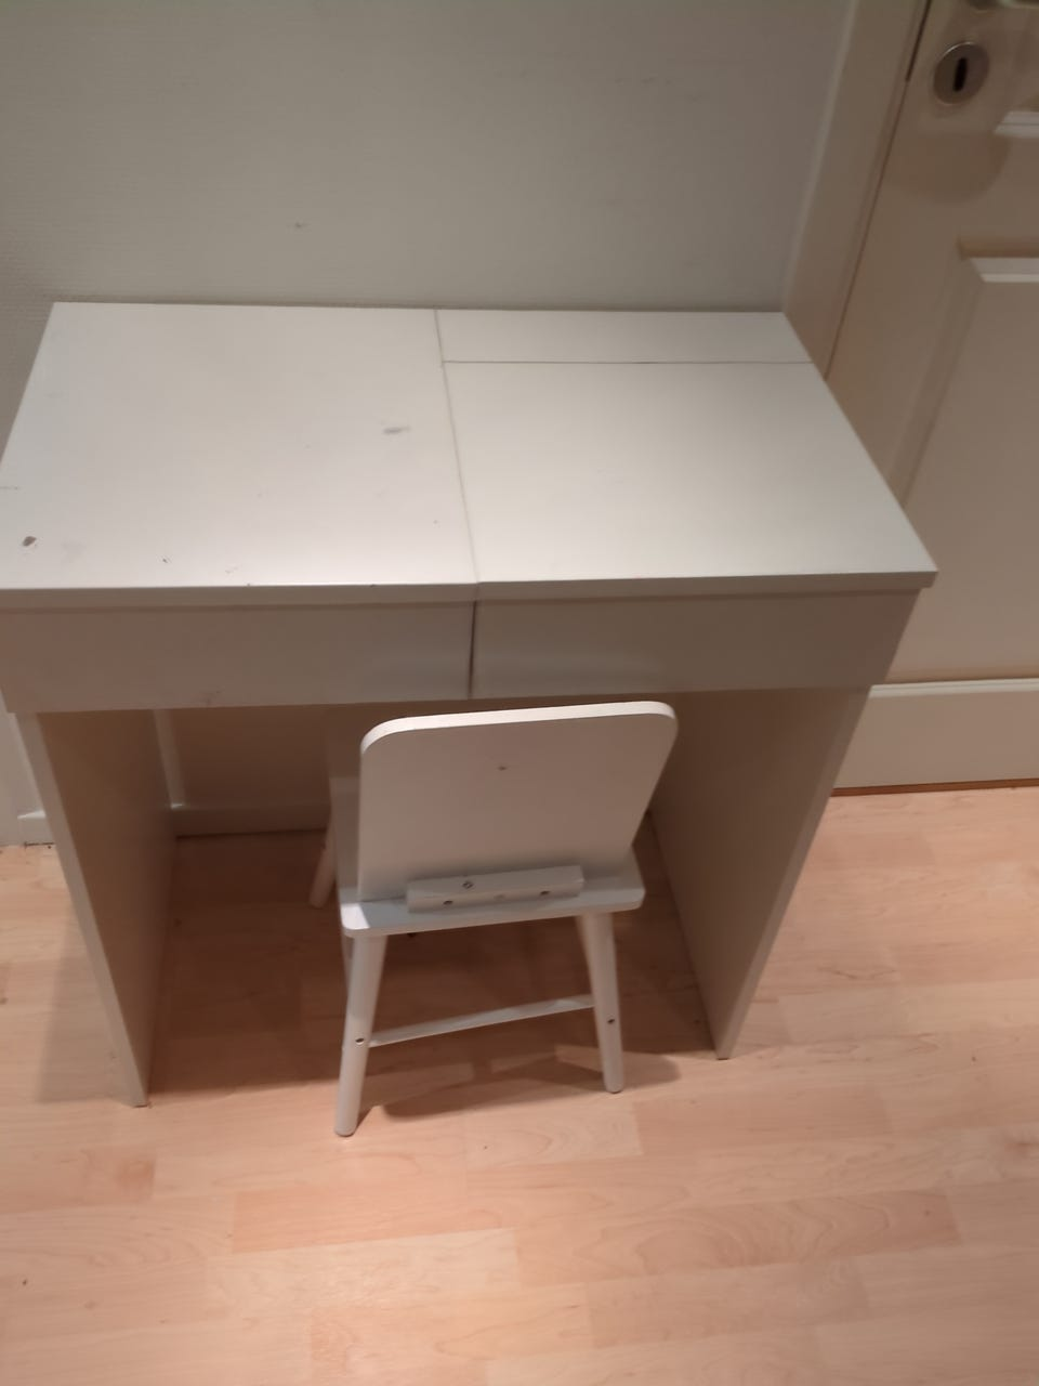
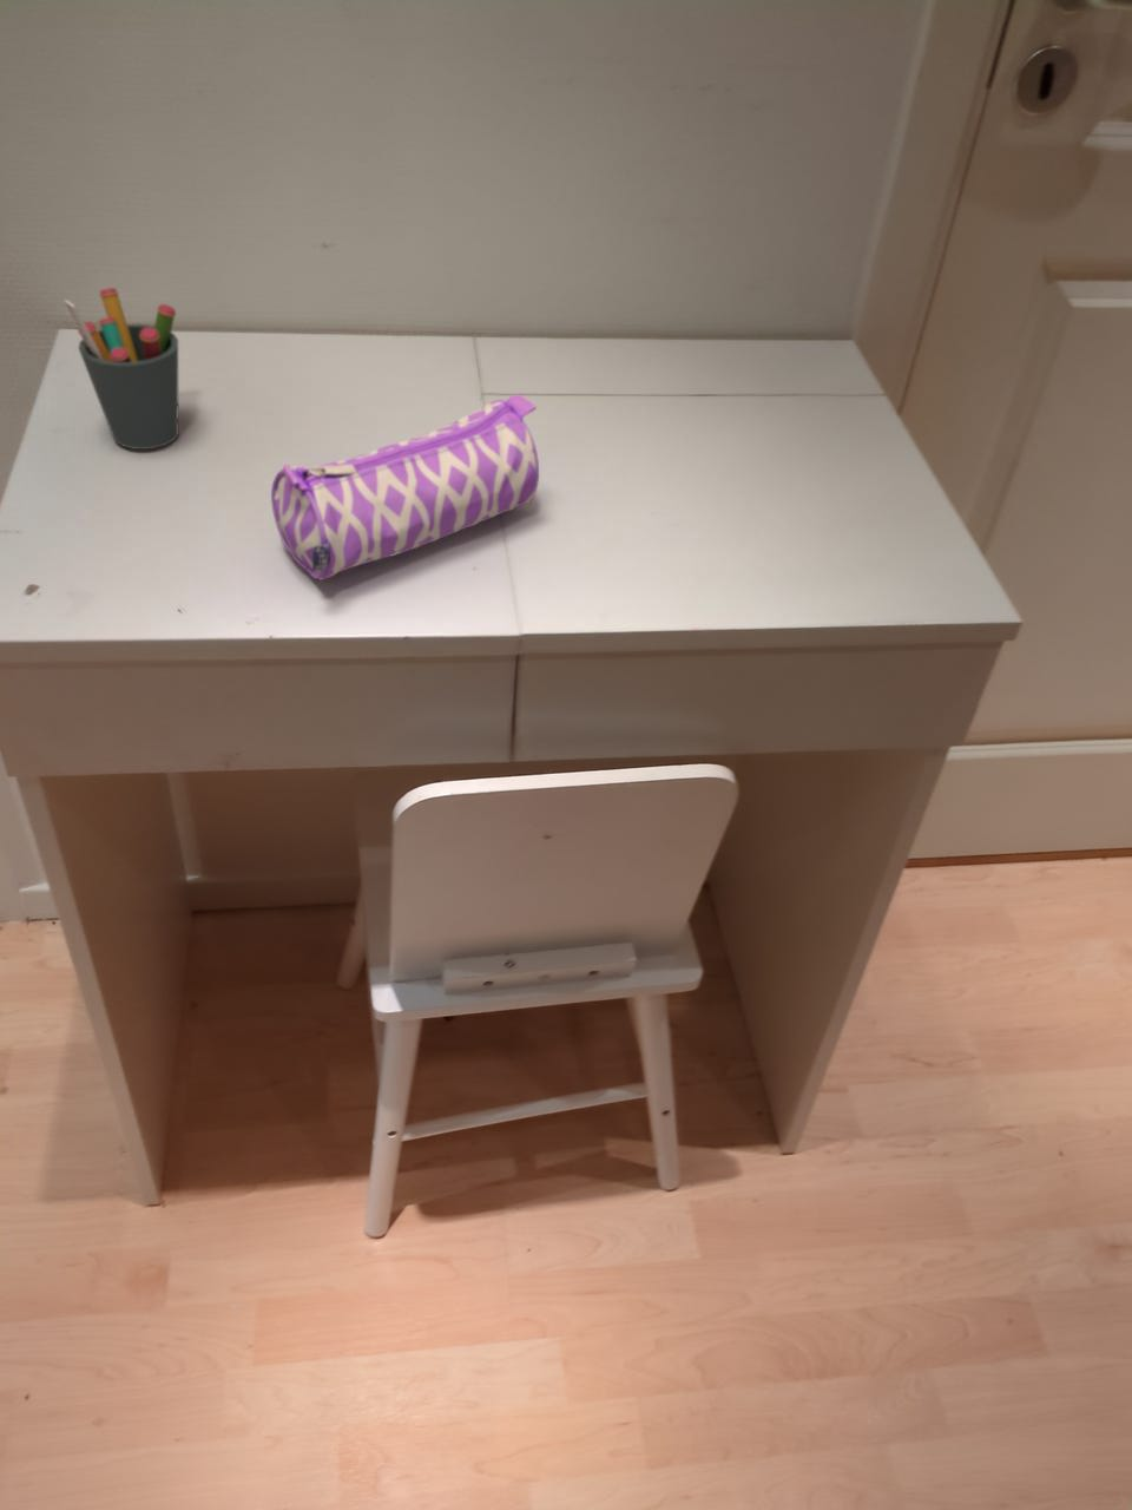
+ pencil case [270,394,540,581]
+ pen holder [64,287,180,451]
